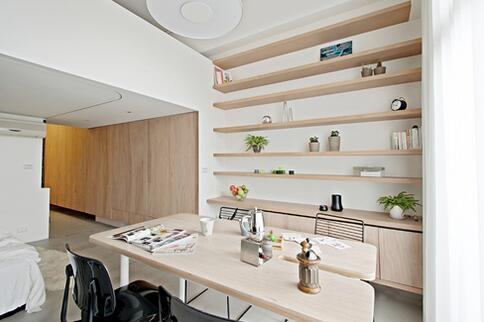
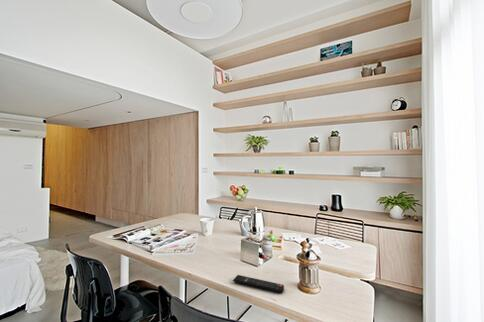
+ remote control [232,274,285,293]
